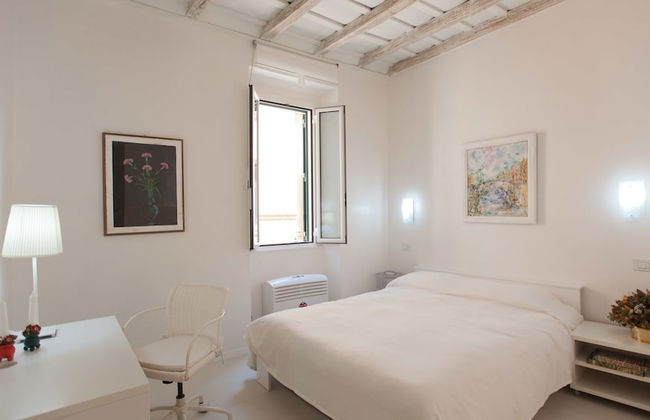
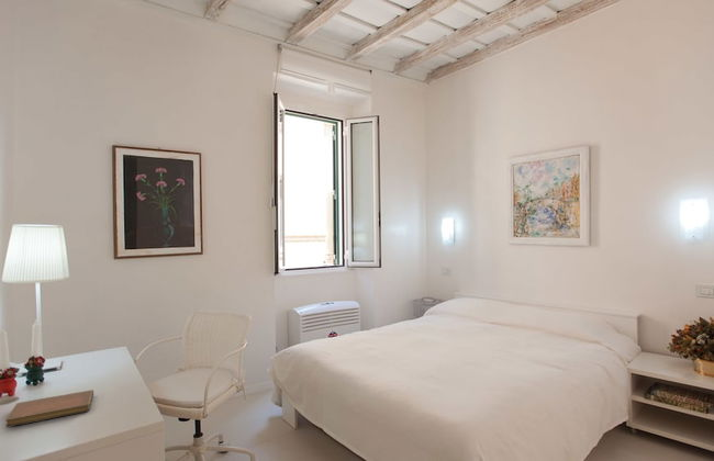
+ notebook [4,389,94,428]
